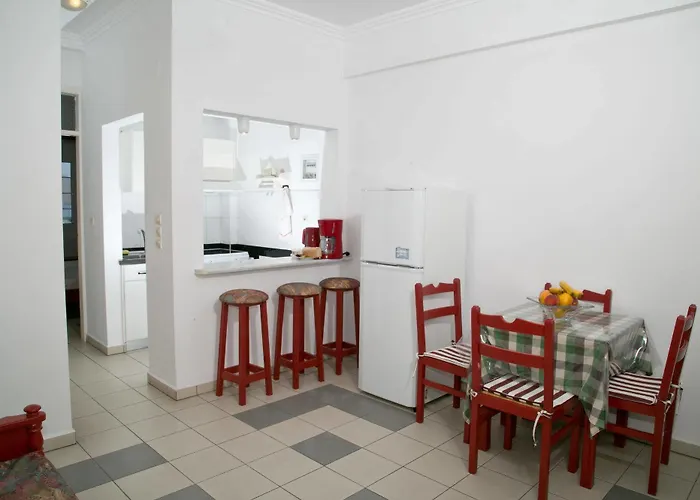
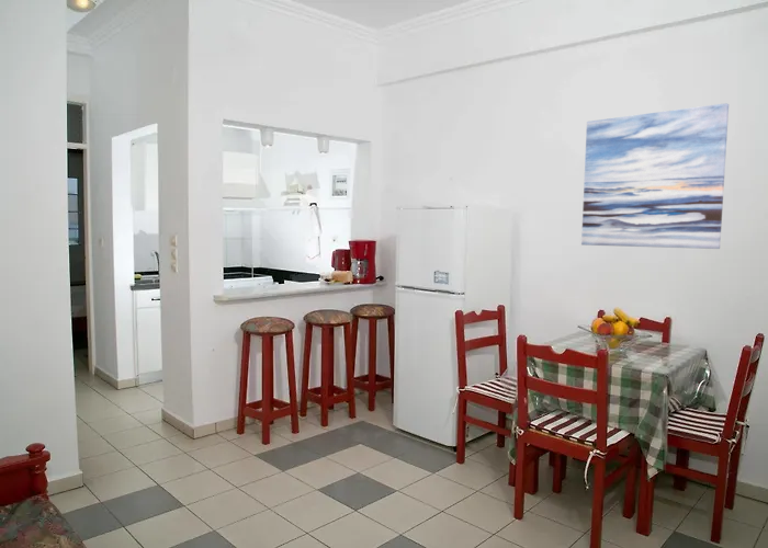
+ wall art [580,102,730,250]
